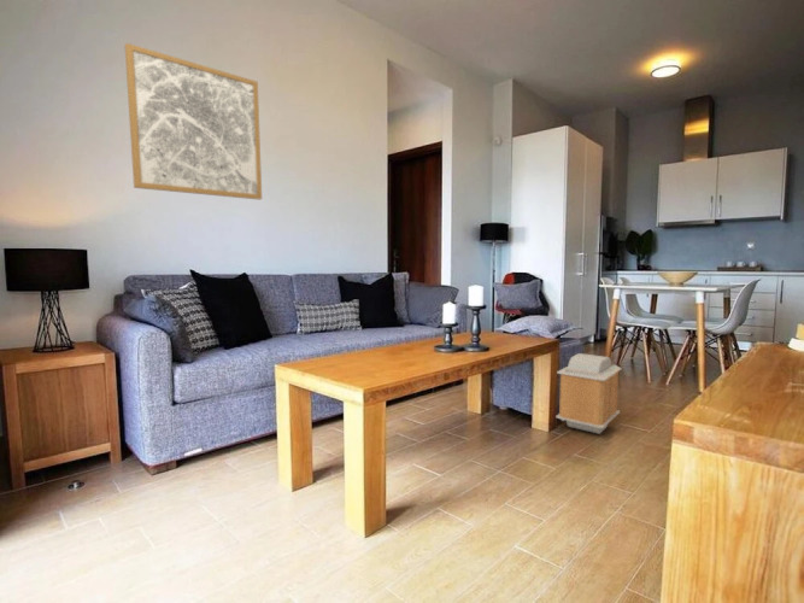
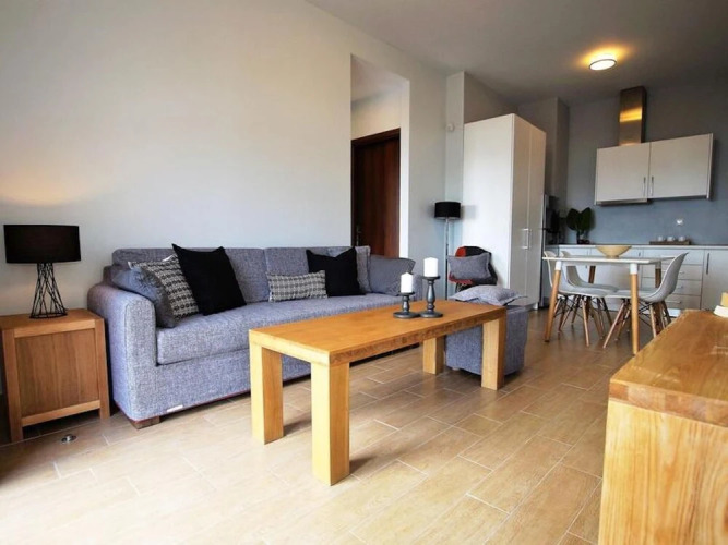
- air purifier [554,352,623,435]
- wall art [124,42,263,200]
